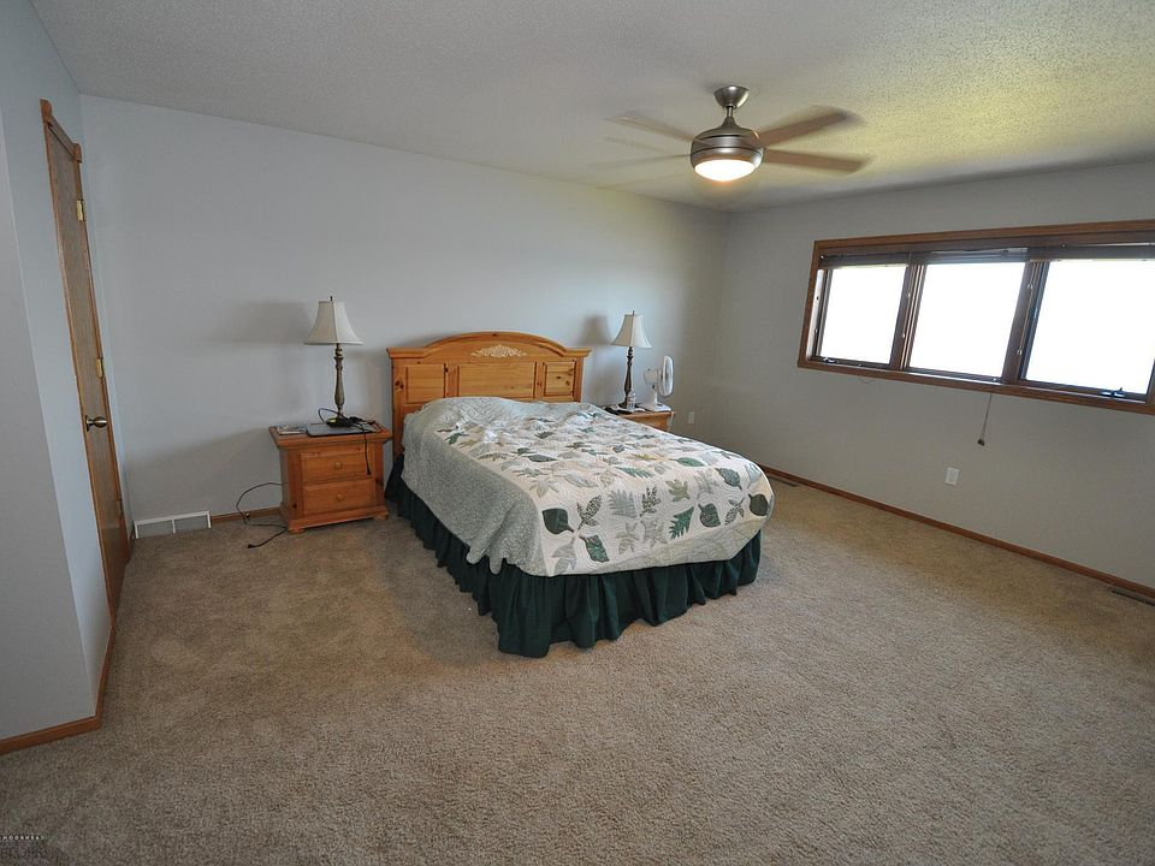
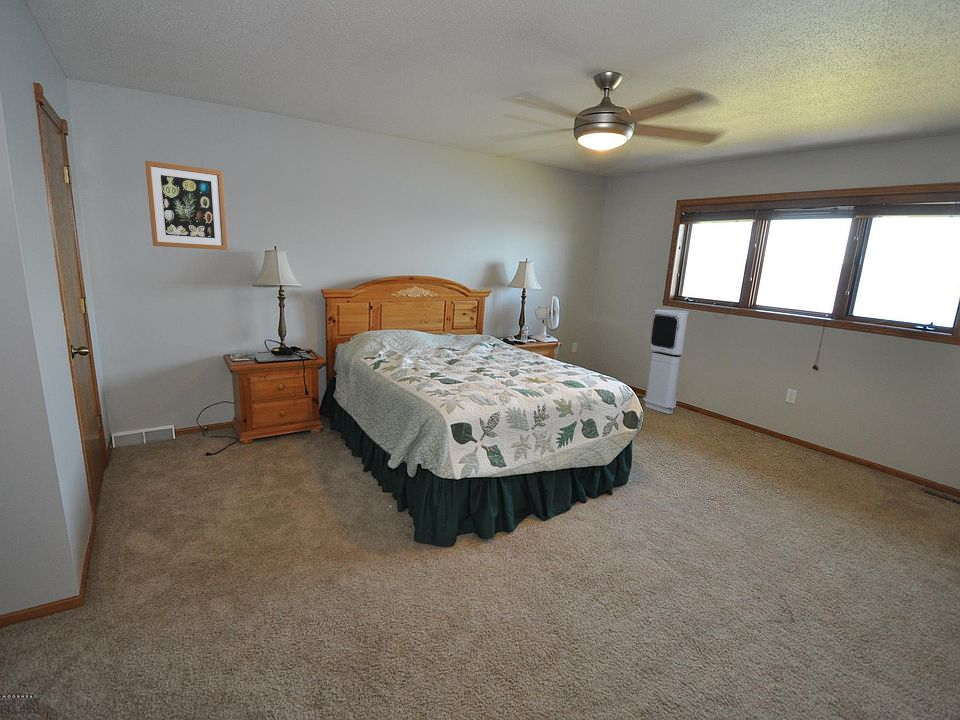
+ air purifier [642,309,690,415]
+ wall art [144,160,228,251]
